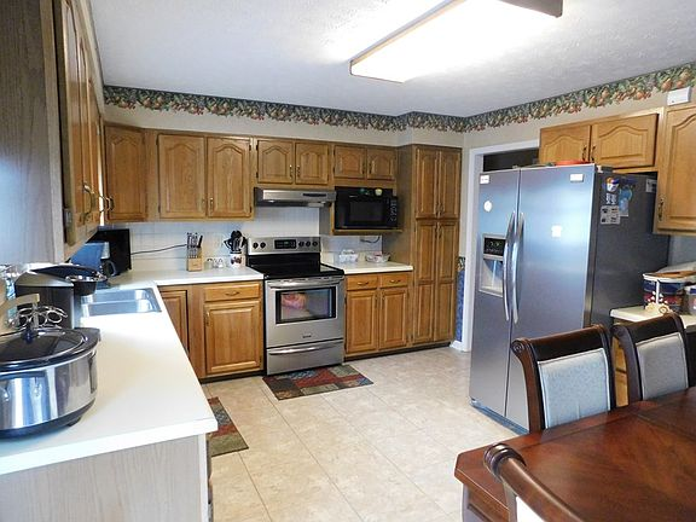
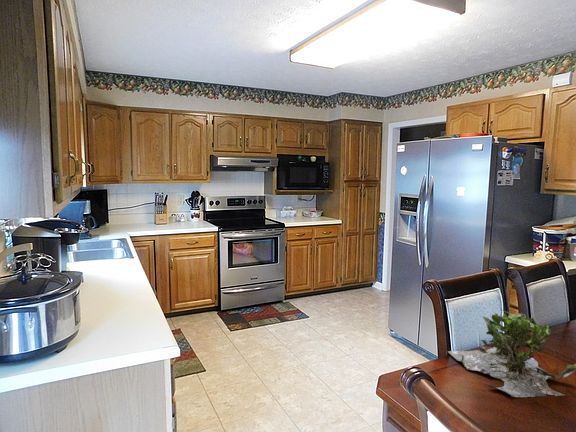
+ plant [447,308,576,398]
